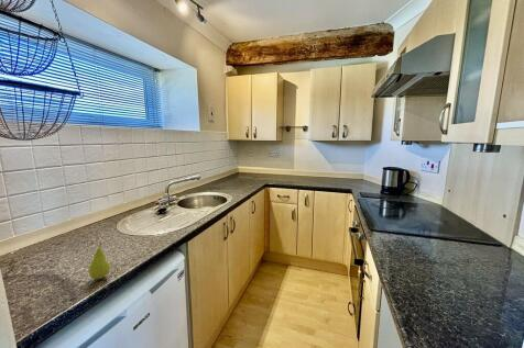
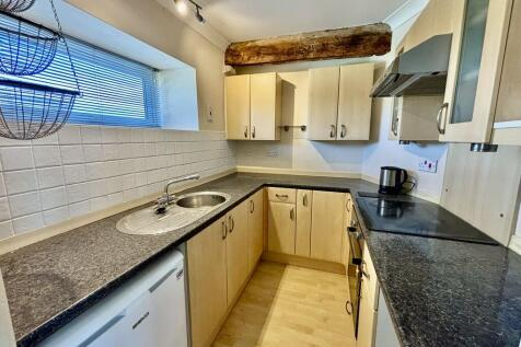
- fruit [88,240,111,280]
